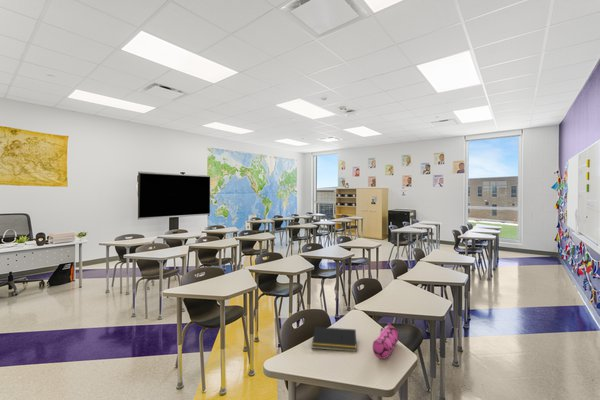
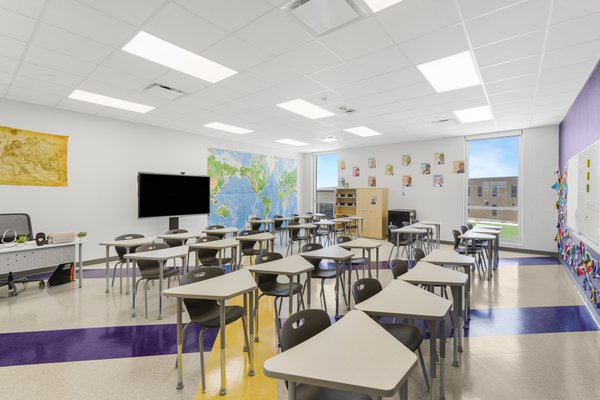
- notepad [311,326,358,353]
- pencil case [372,322,400,360]
